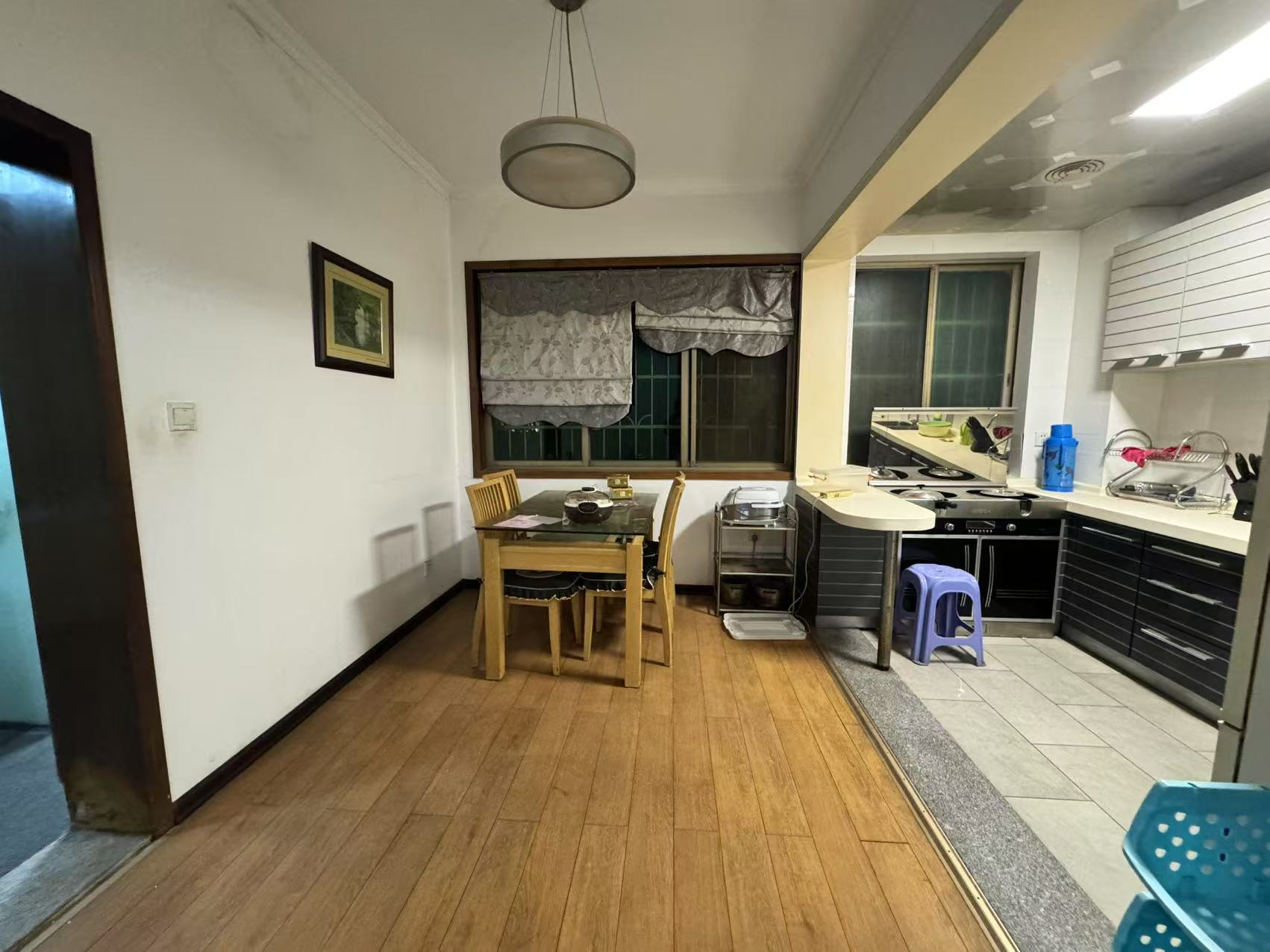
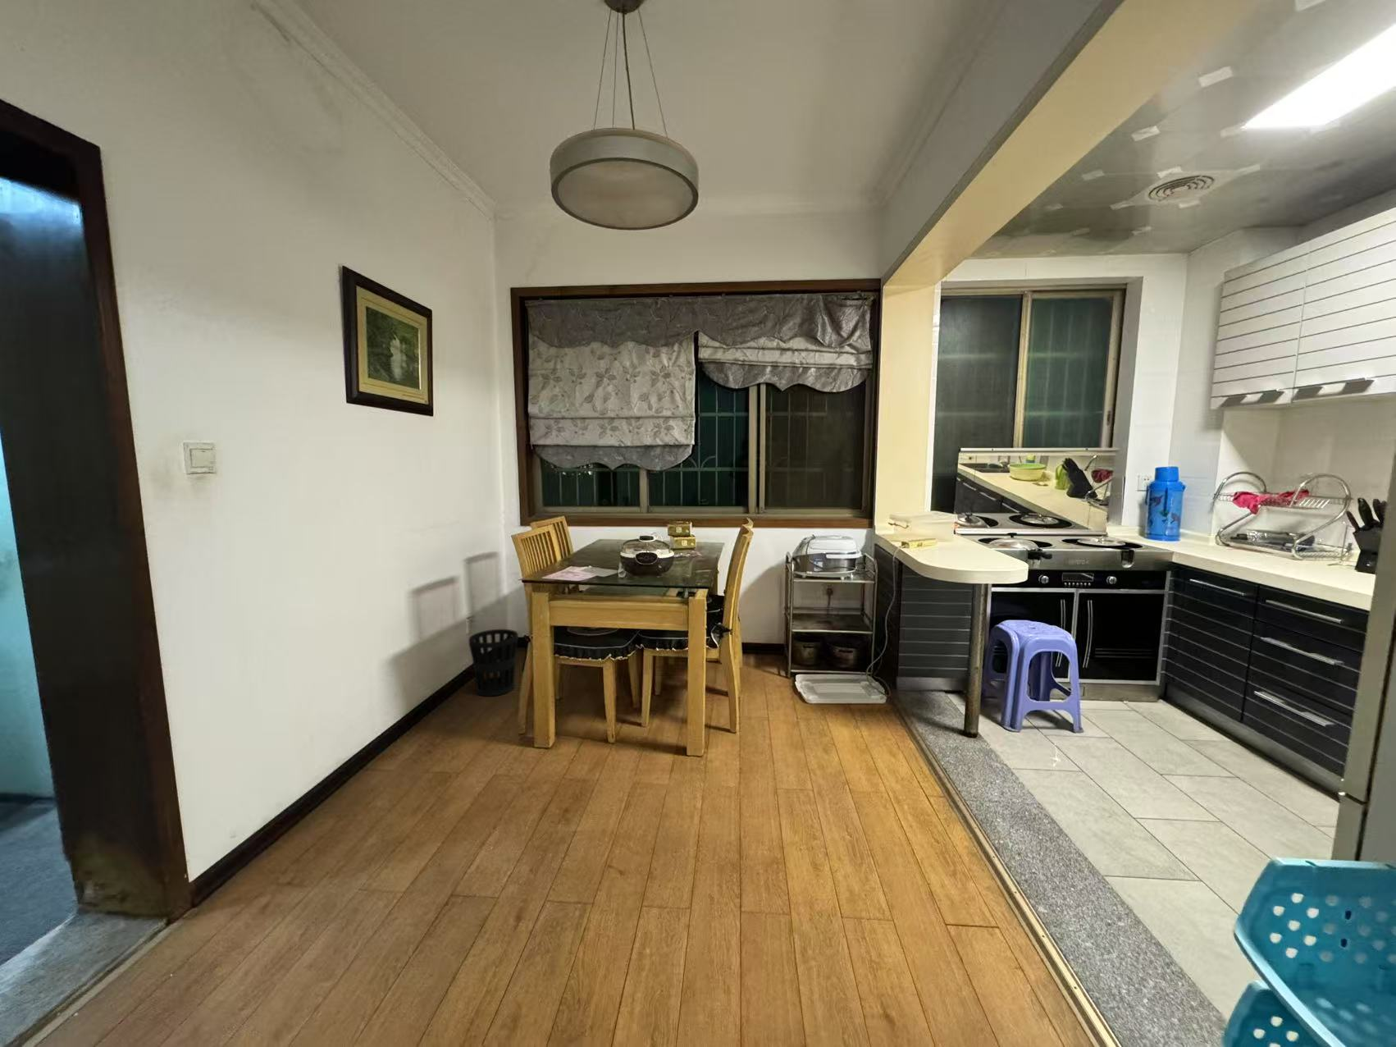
+ wastebasket [468,628,519,696]
